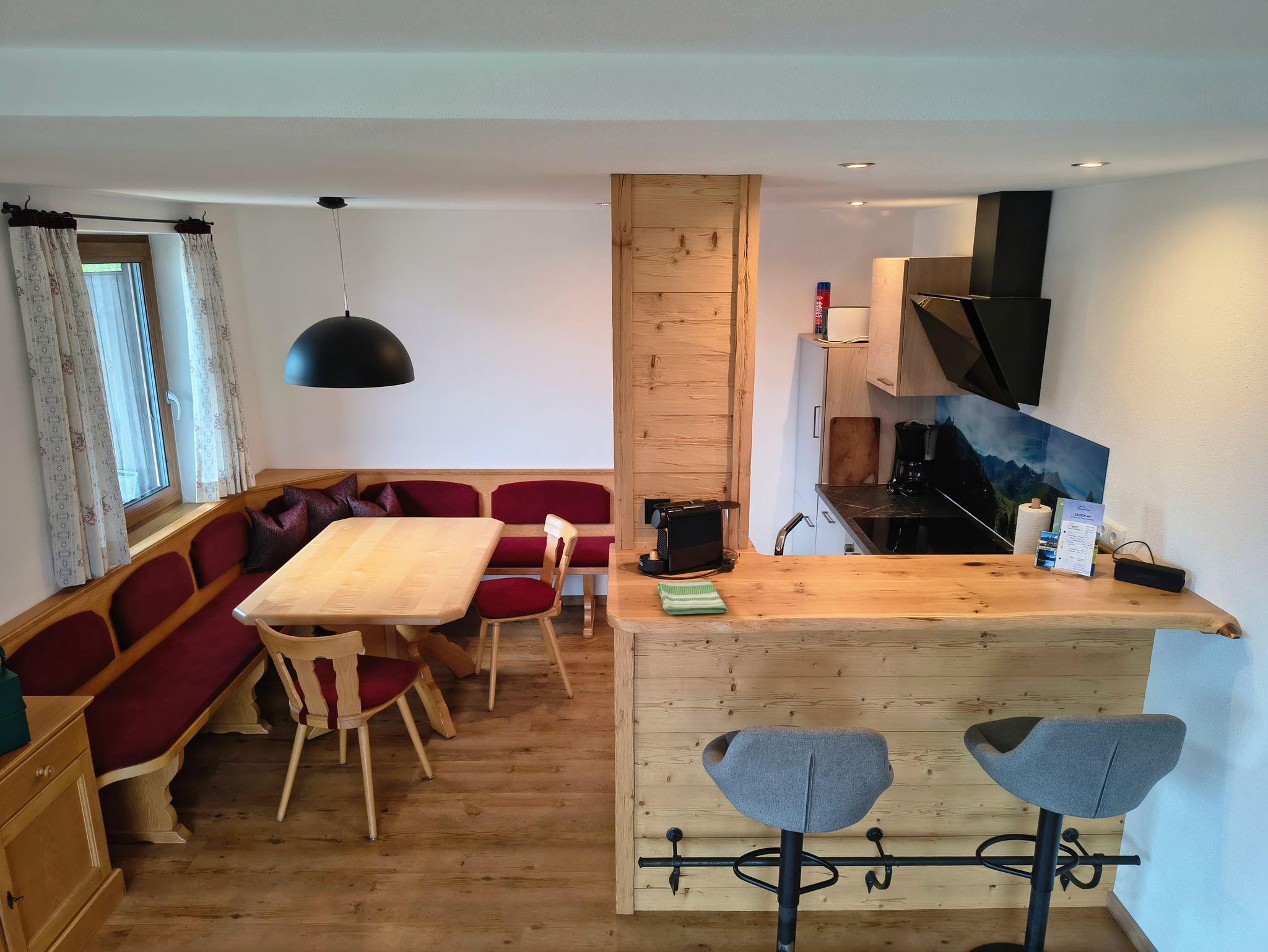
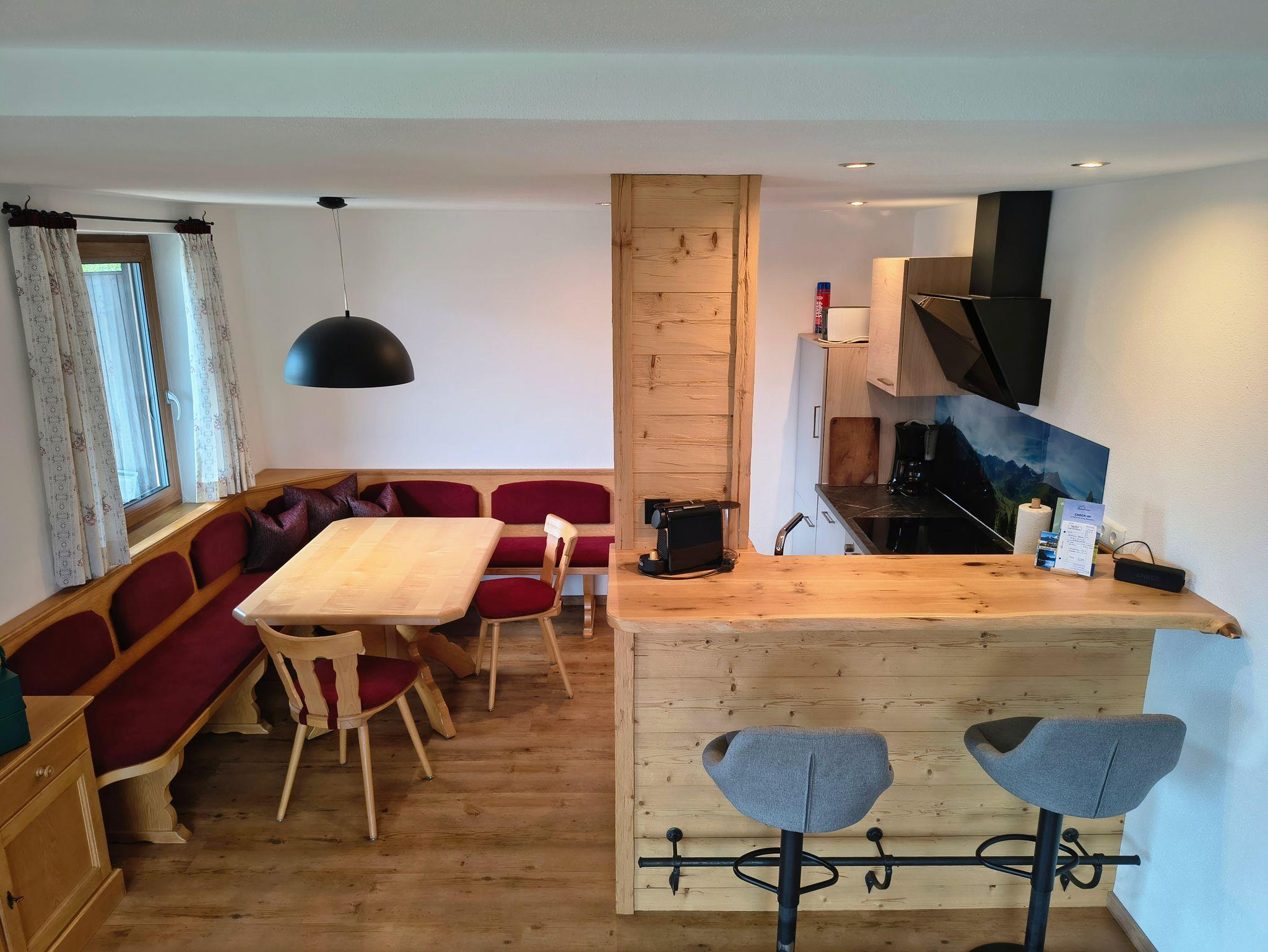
- dish towel [657,580,728,615]
